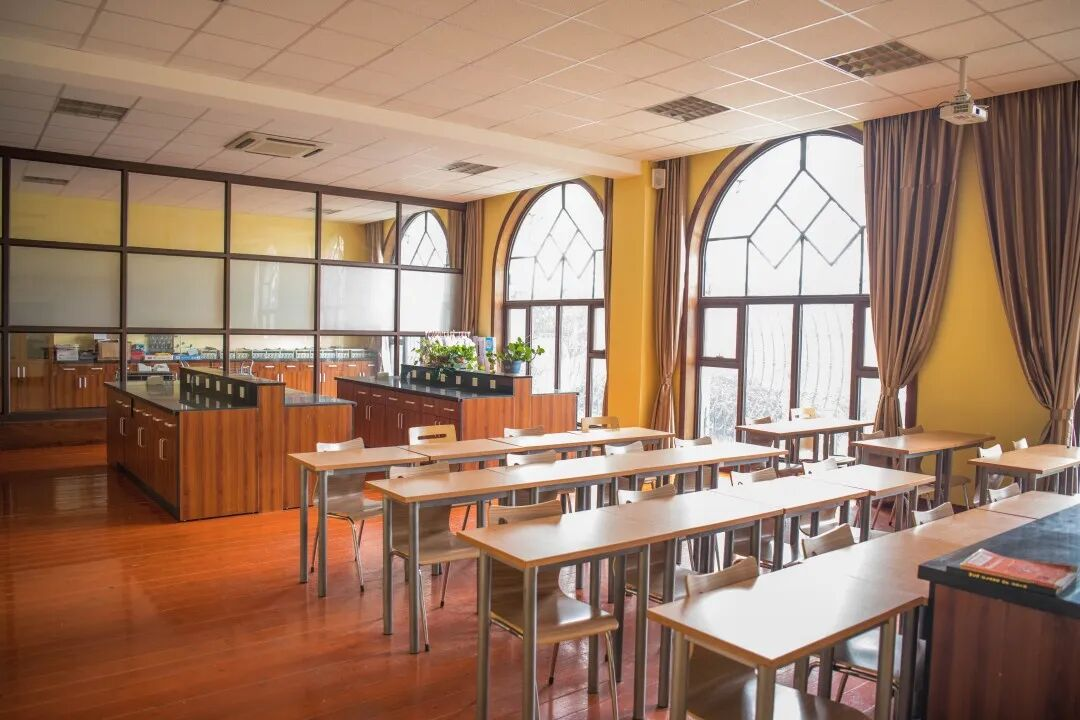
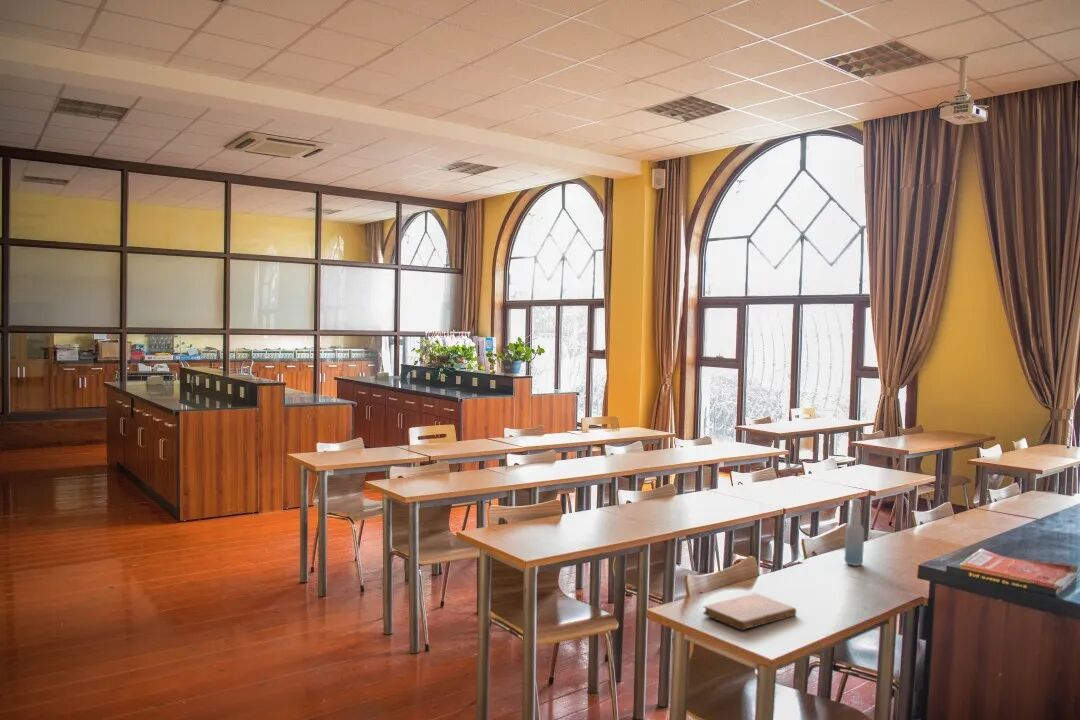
+ notebook [702,592,797,631]
+ bottle [843,498,865,567]
